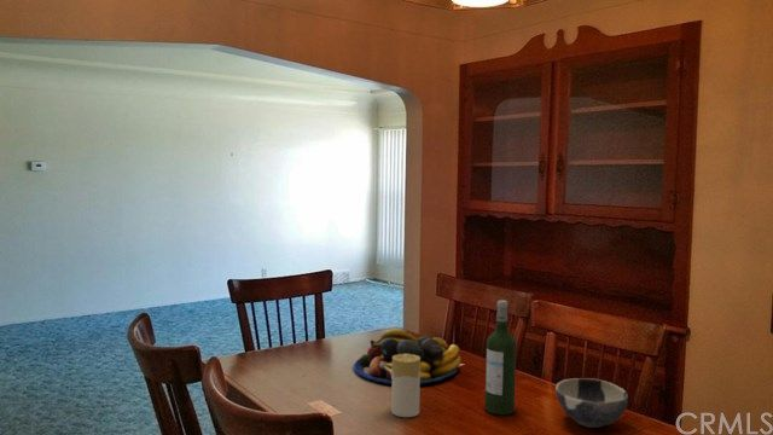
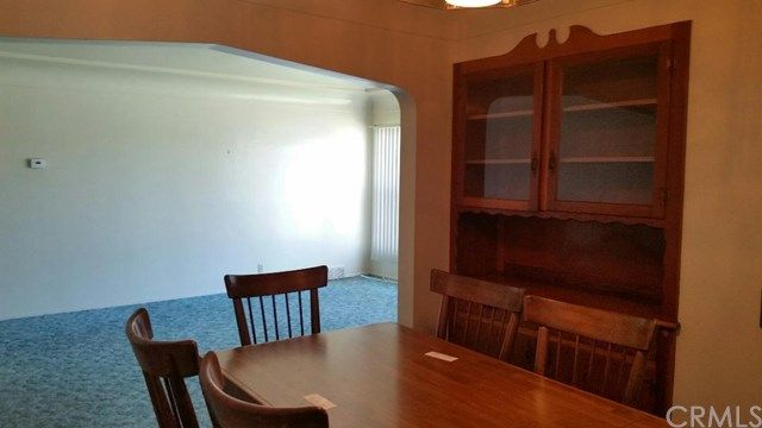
- fruit bowl [353,329,463,385]
- candle [390,354,422,418]
- bowl [554,377,629,429]
- wine bottle [483,300,517,416]
